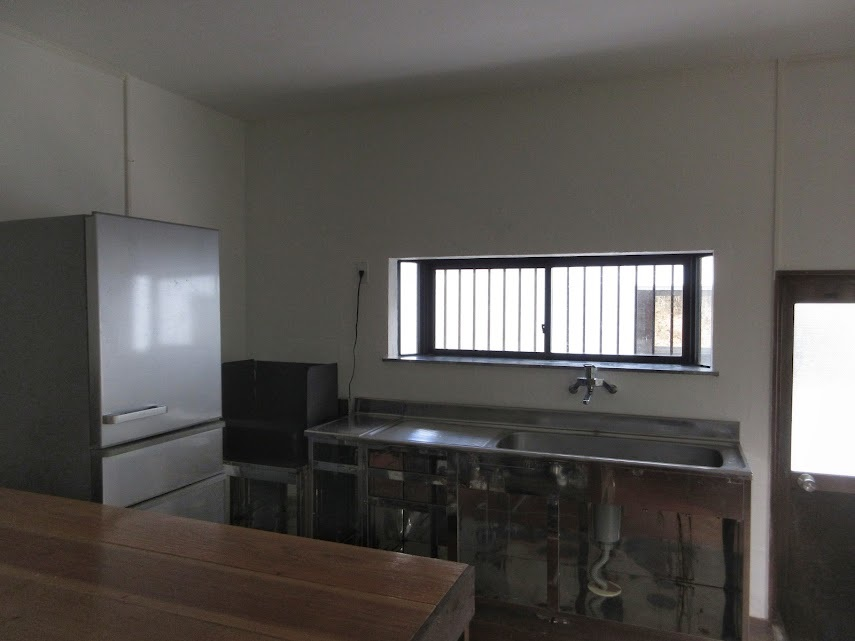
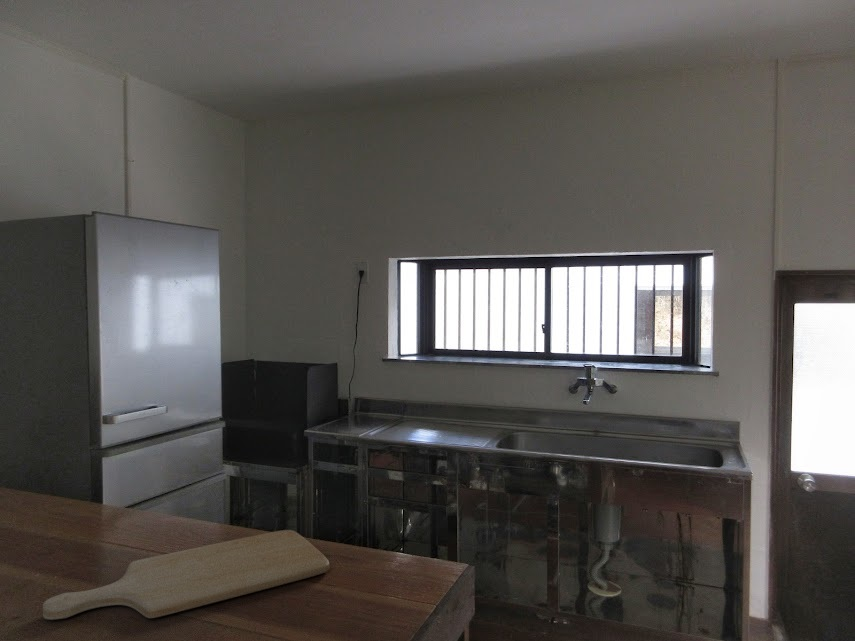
+ chopping board [42,529,331,621]
